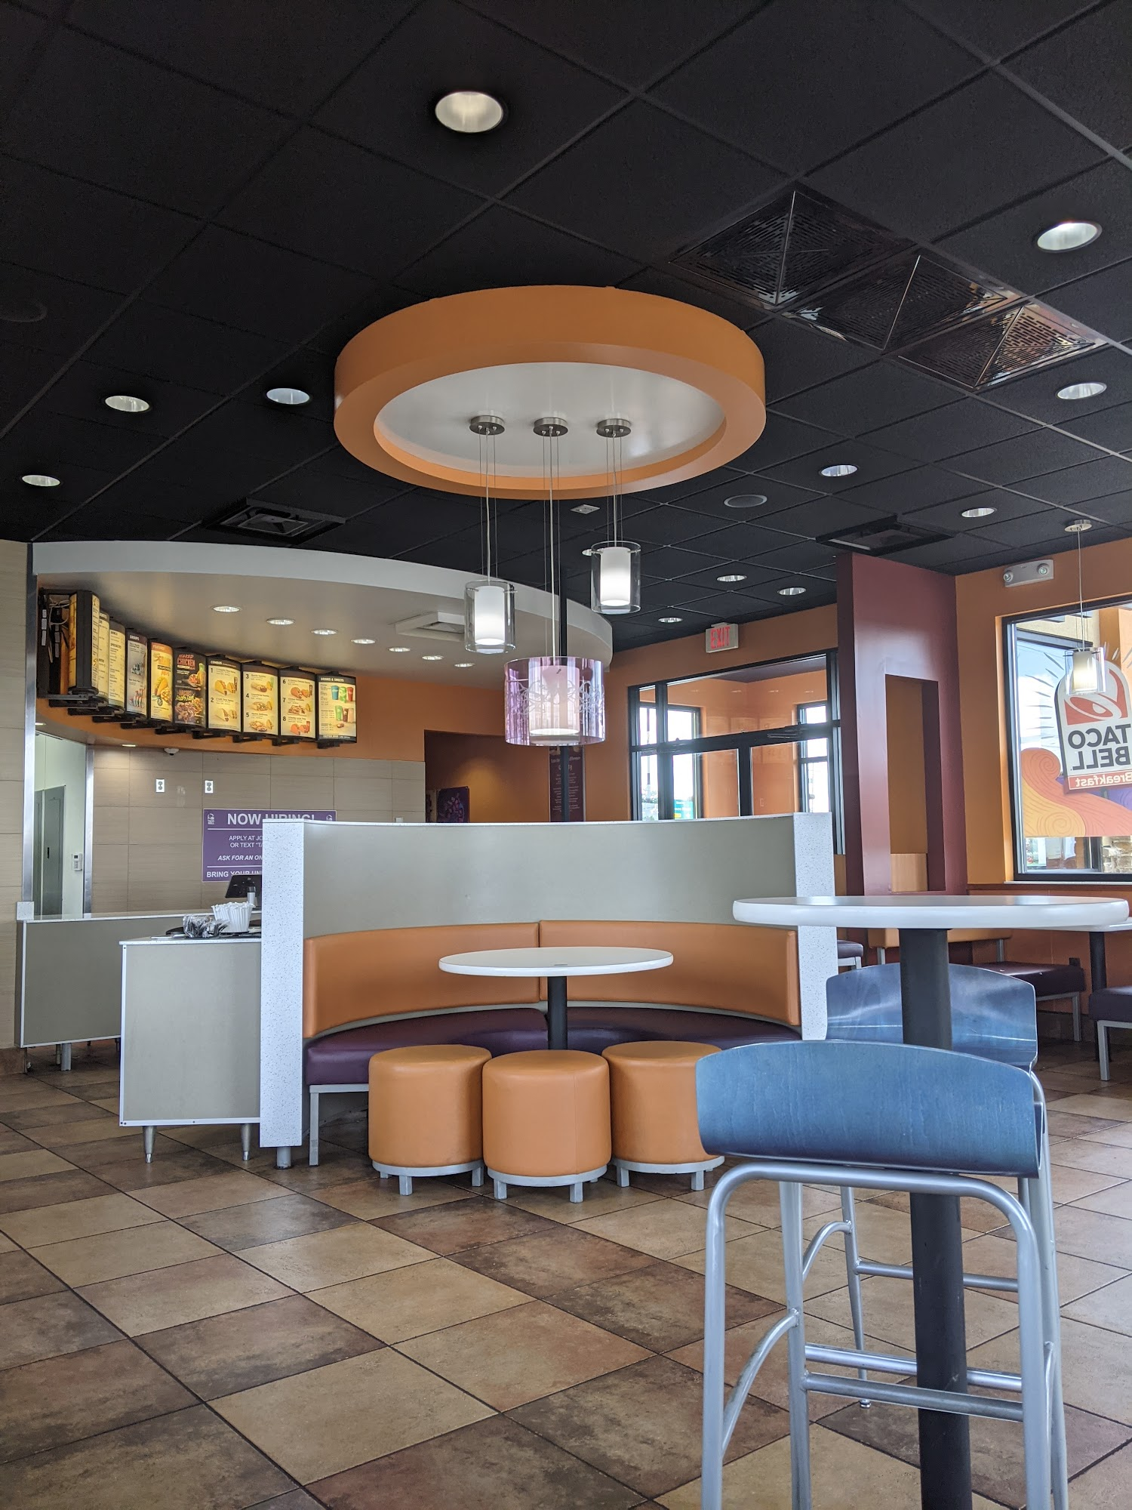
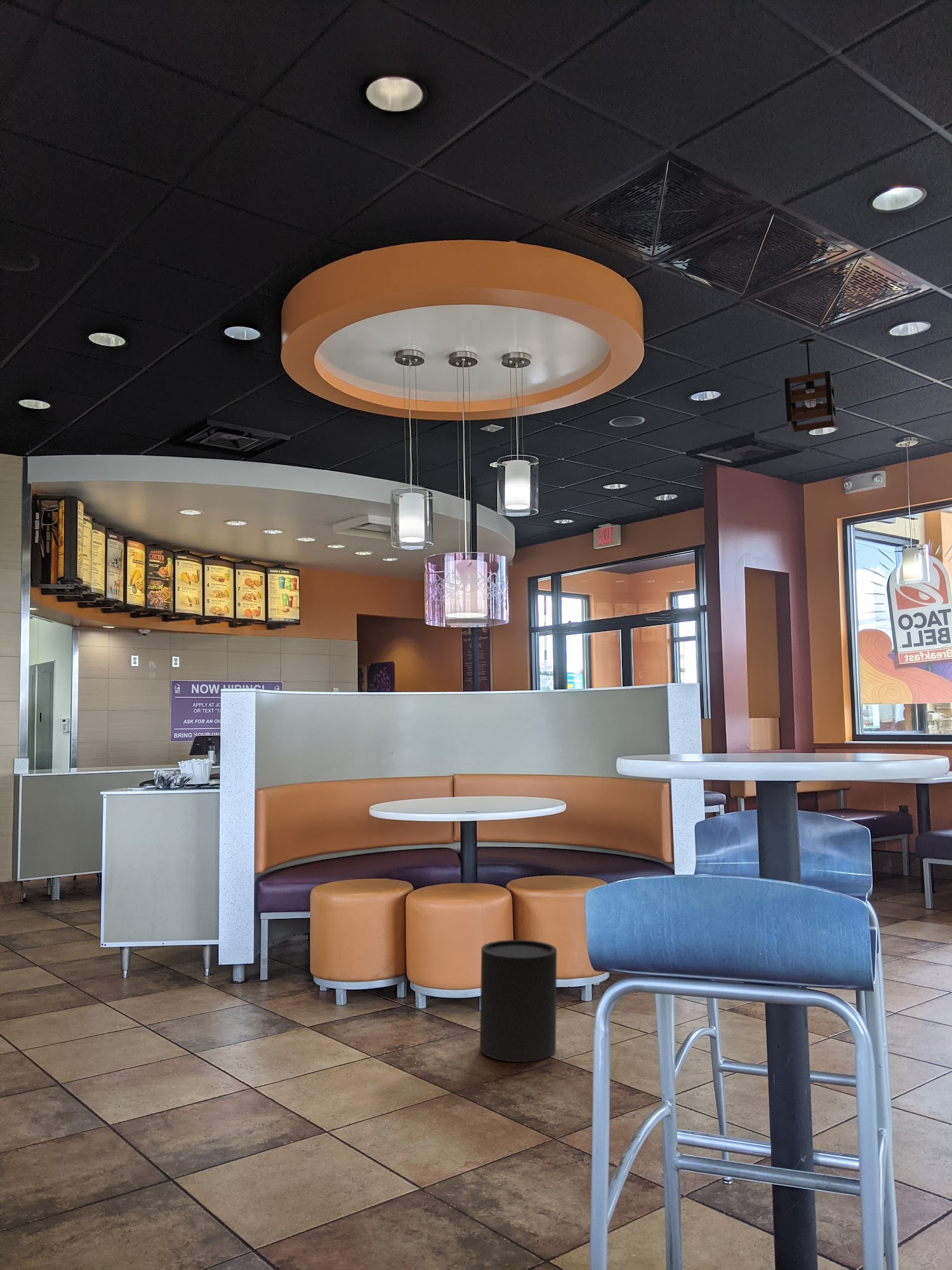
+ pendant light [784,338,837,433]
+ trash can [479,939,557,1063]
